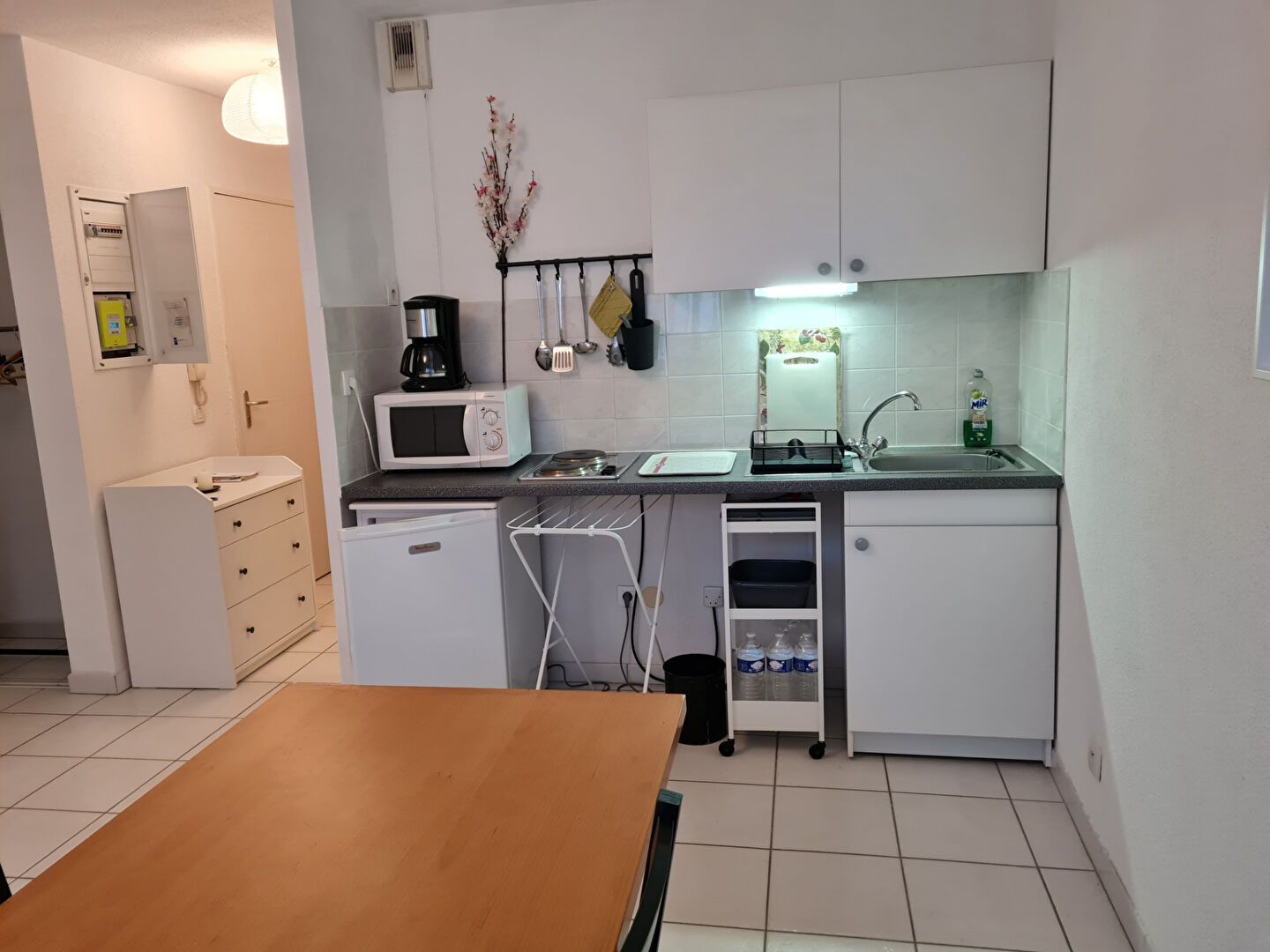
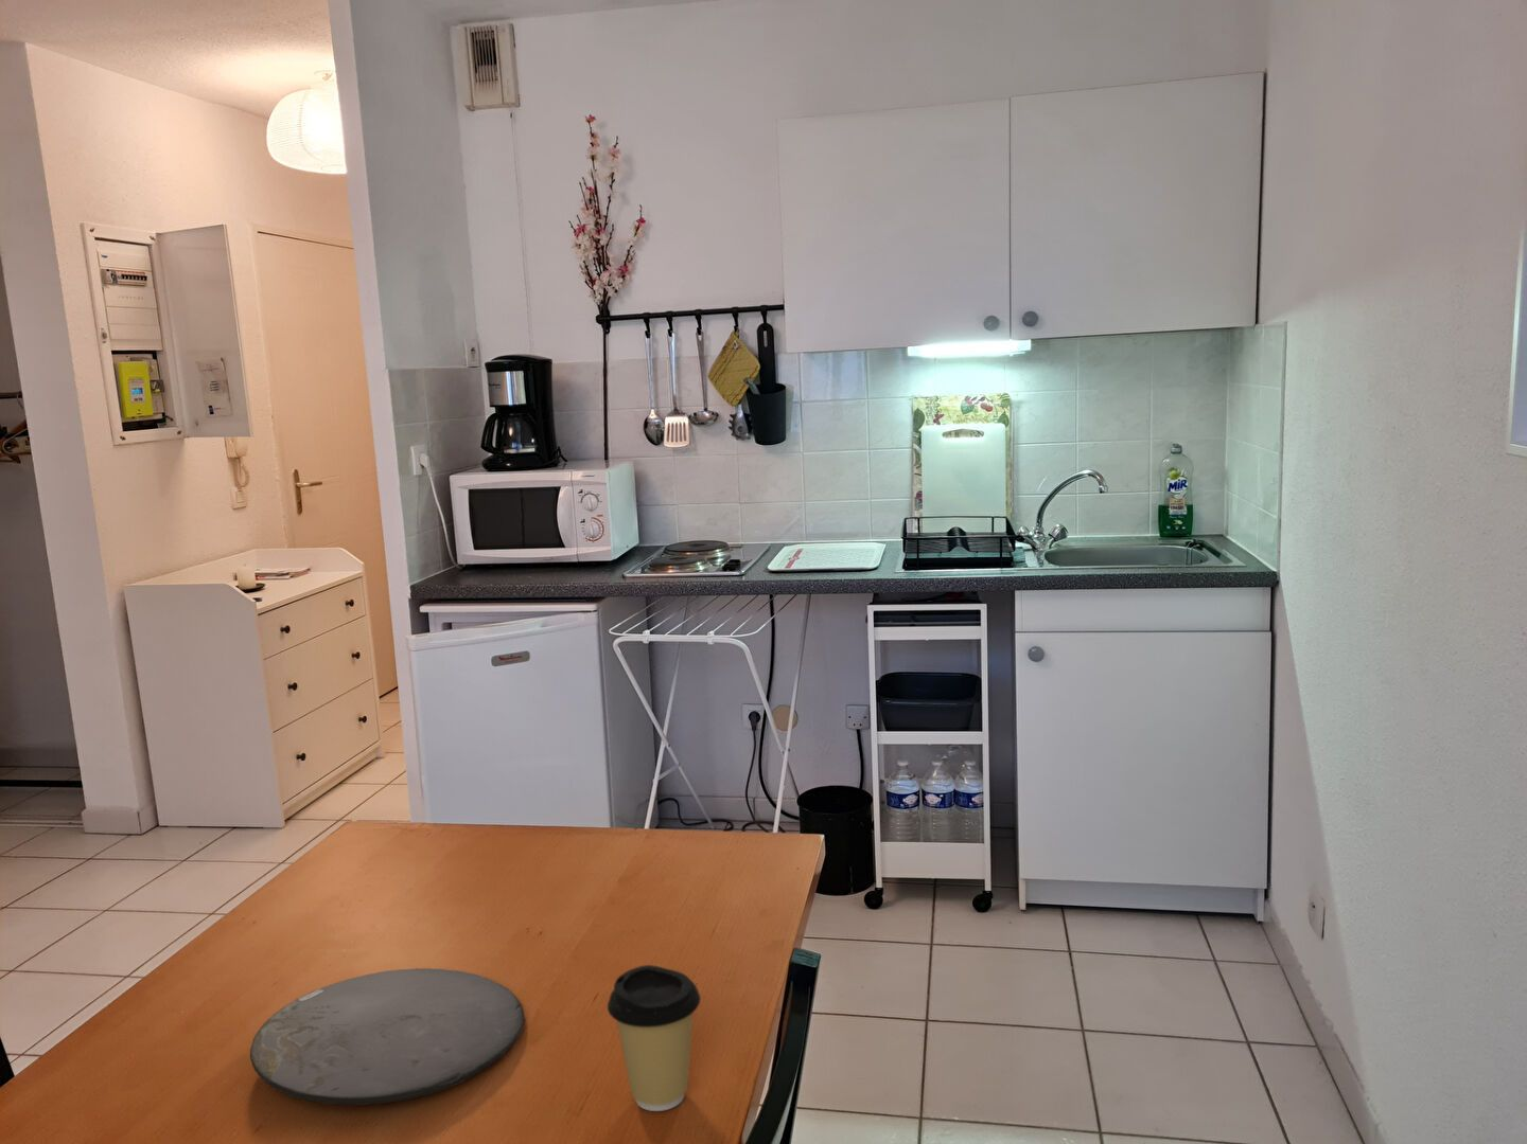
+ plate [249,967,525,1106]
+ coffee cup [606,964,702,1113]
